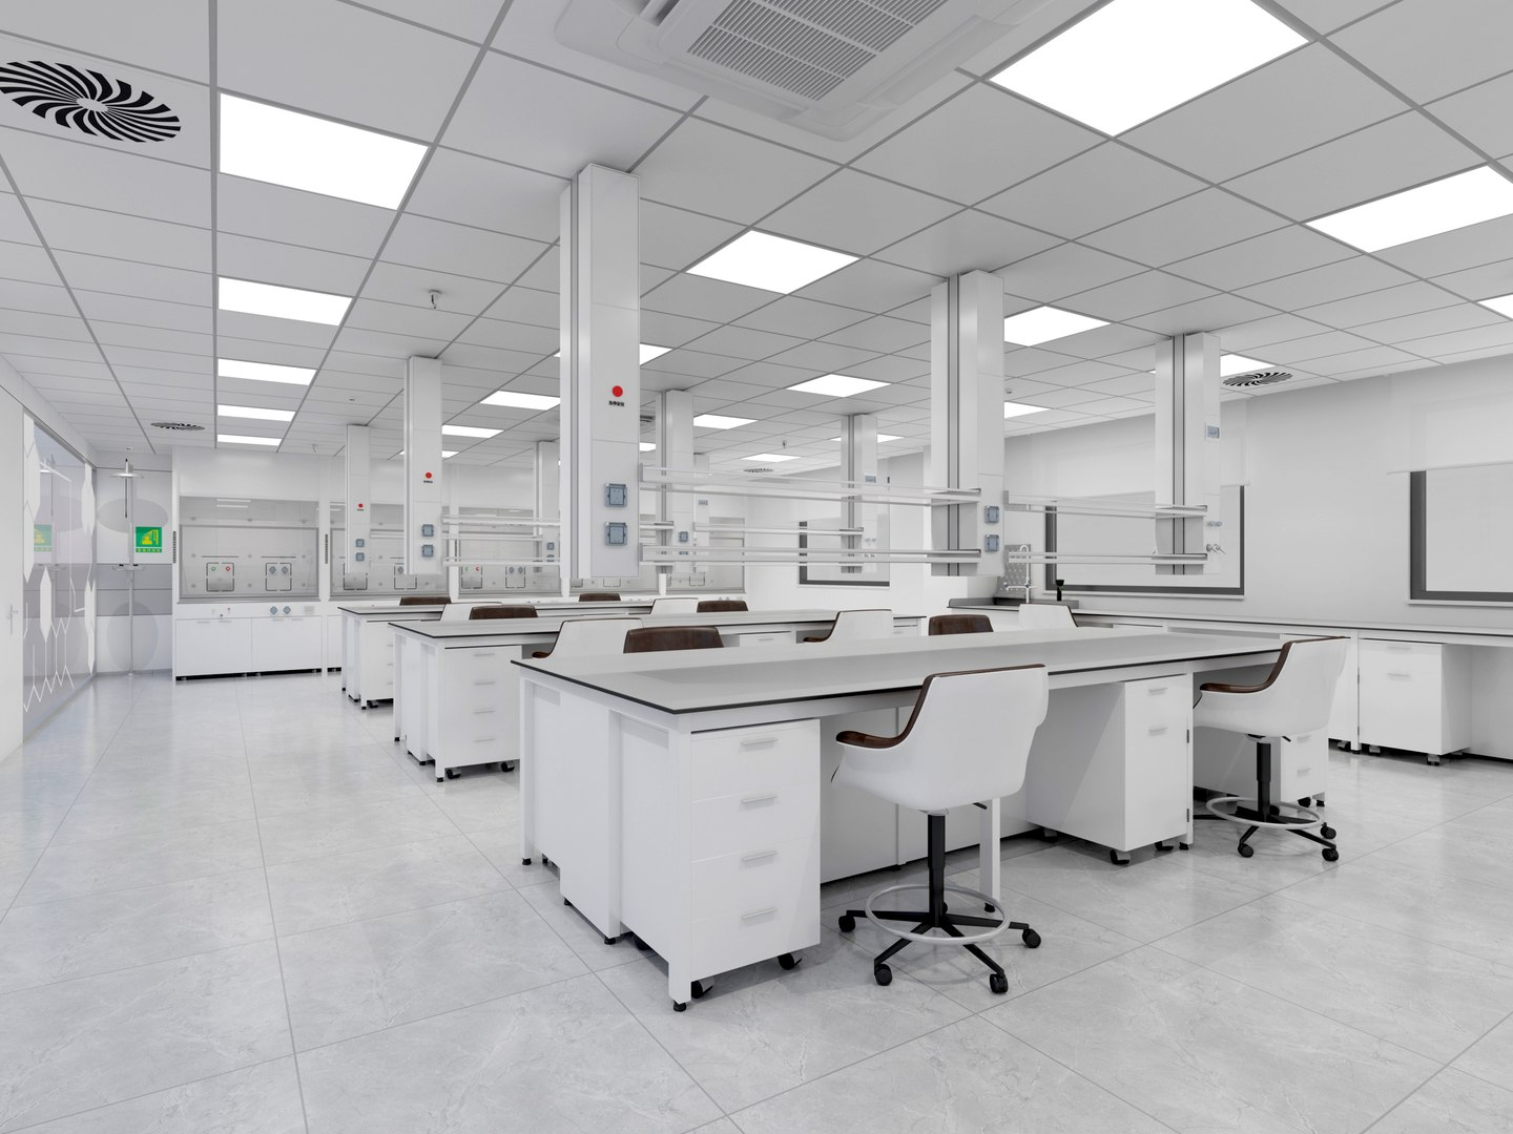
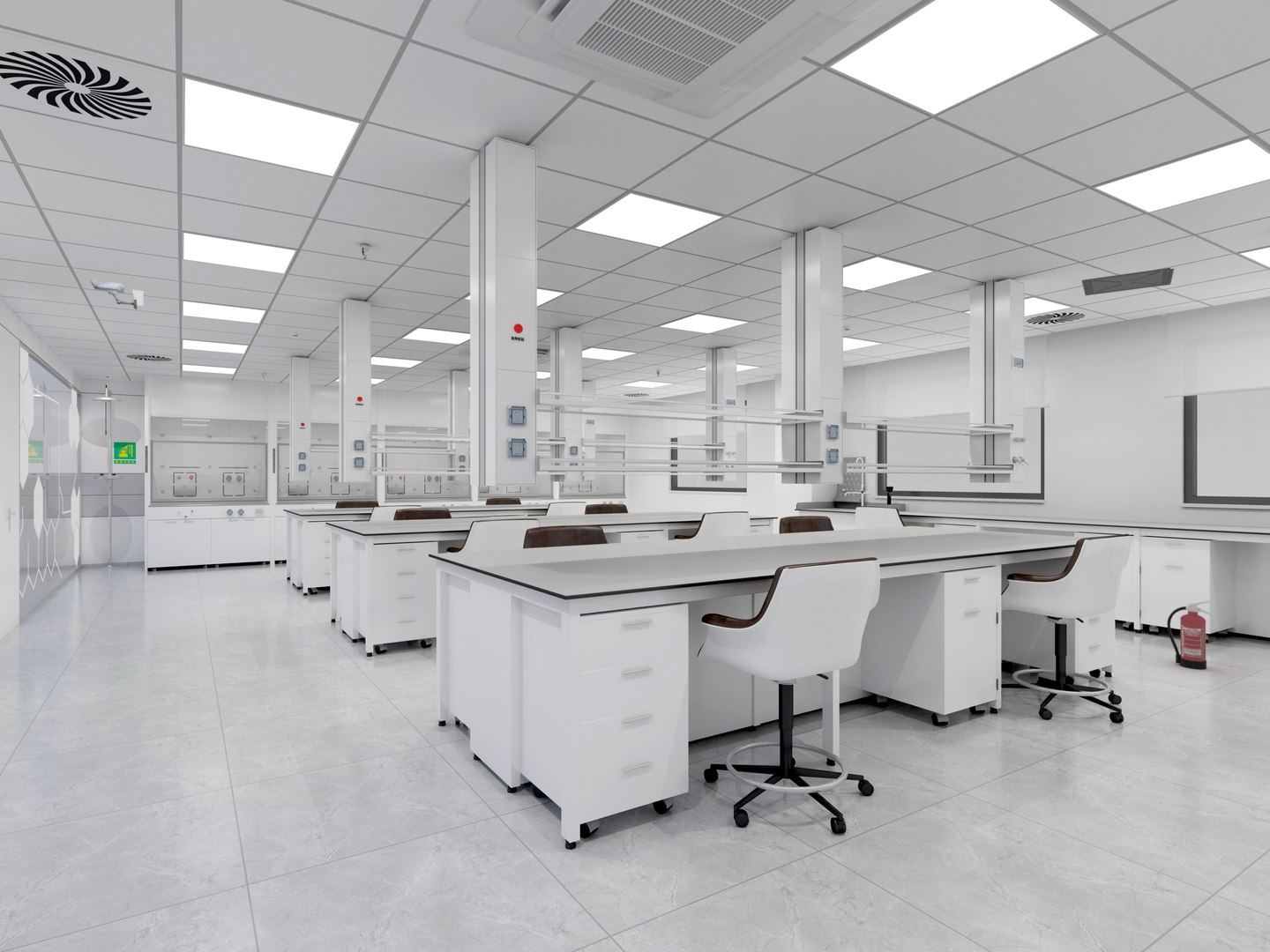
+ fire extinguisher [1167,600,1213,670]
+ security camera [90,279,145,310]
+ ceiling vent [1081,267,1175,296]
